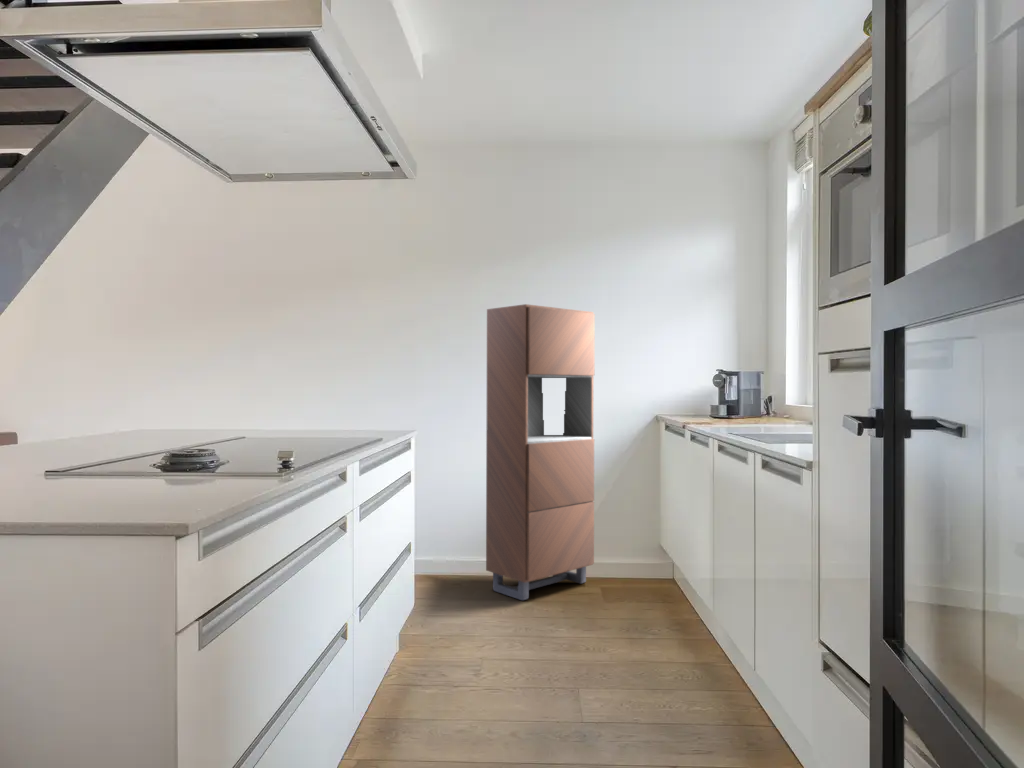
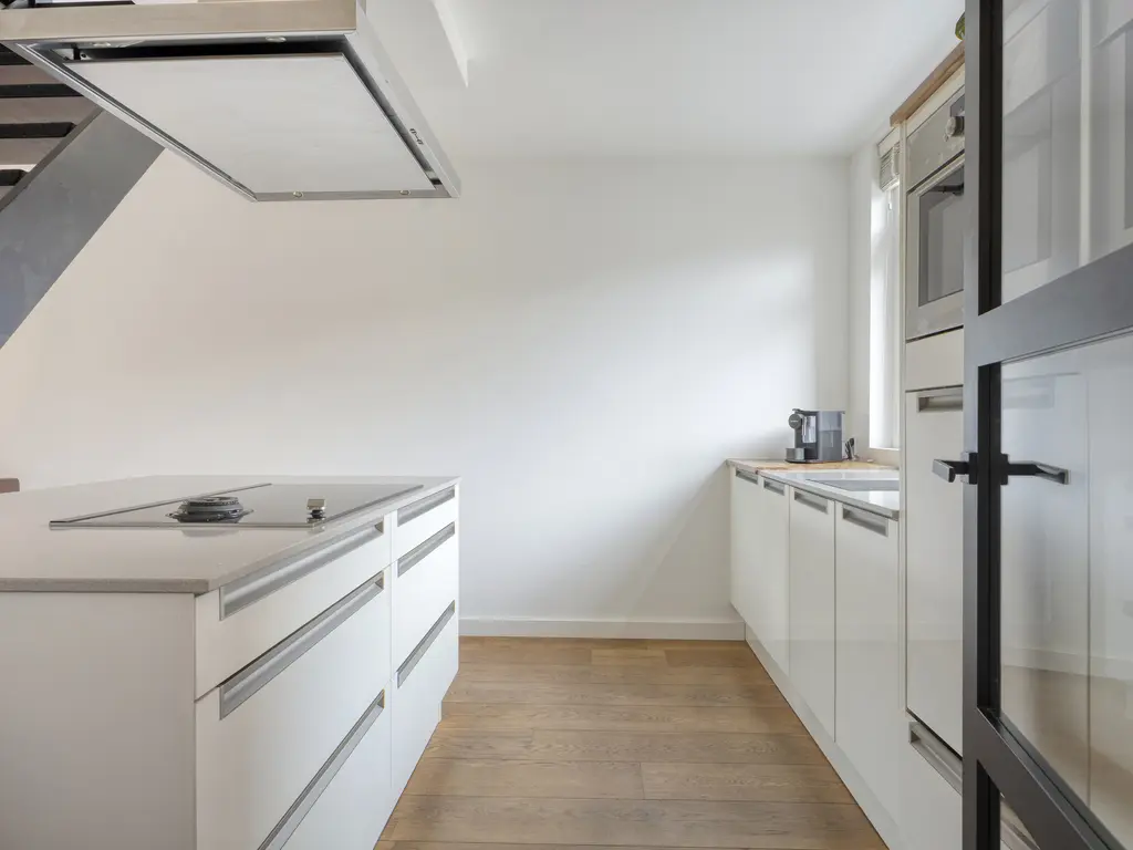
- storage cabinet [485,303,596,601]
